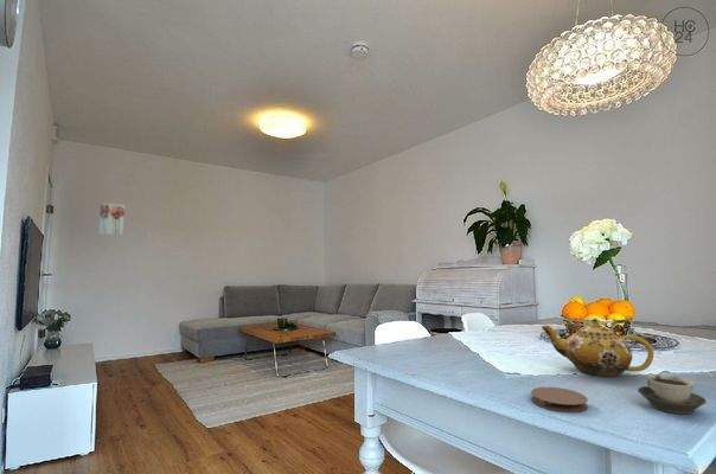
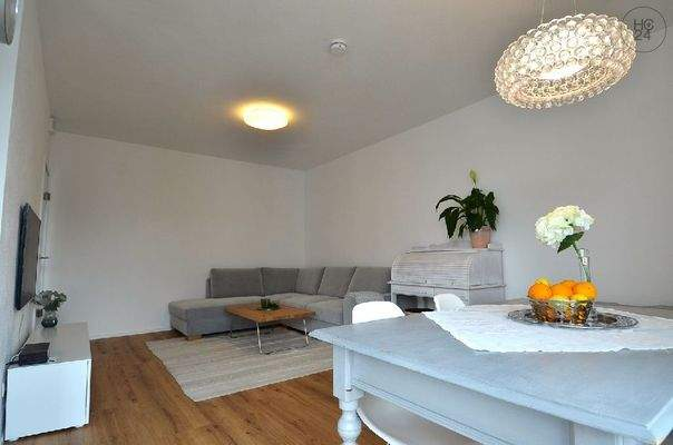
- cup [637,373,708,415]
- wall art [98,201,126,236]
- teapot [541,318,654,378]
- coaster [530,386,589,414]
